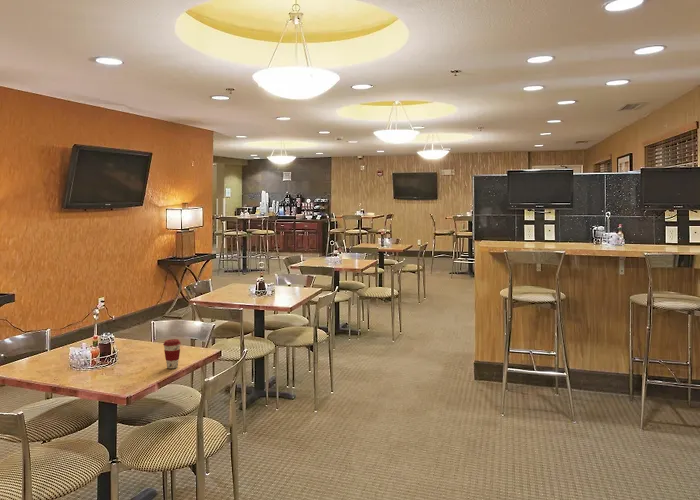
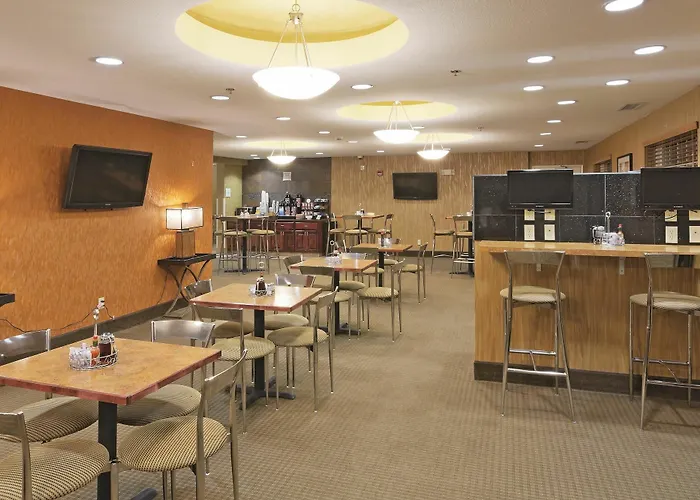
- coffee cup [162,338,182,369]
